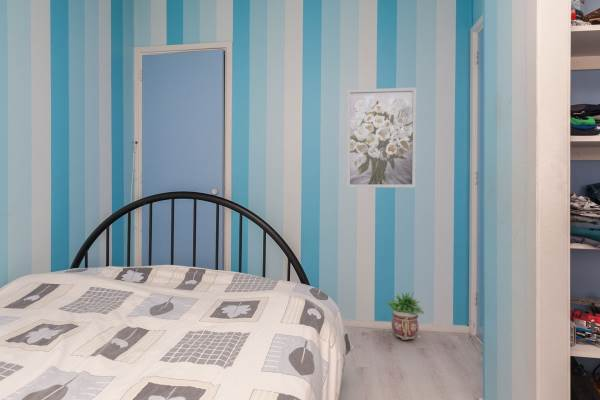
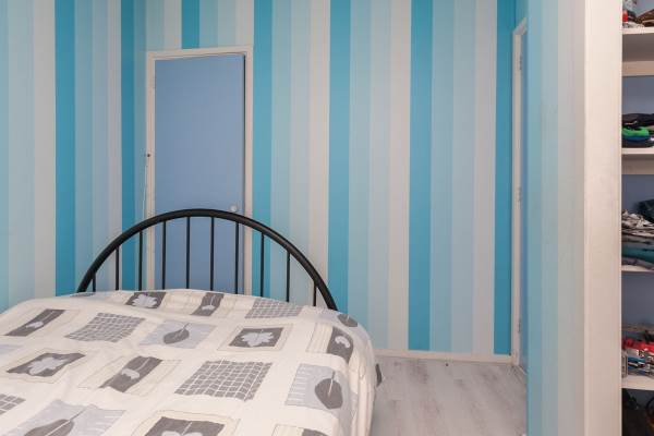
- potted plant [385,291,425,341]
- wall art [346,87,417,189]
